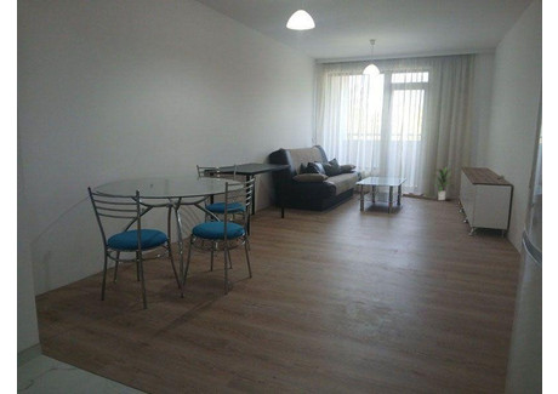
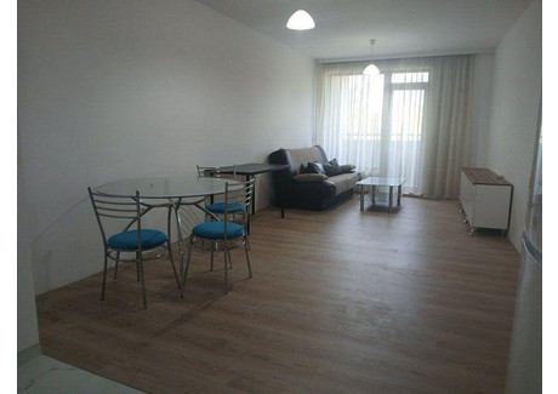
- indoor plant [429,165,456,201]
